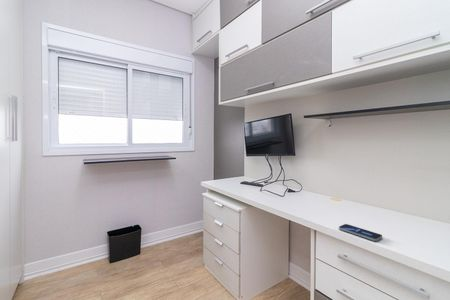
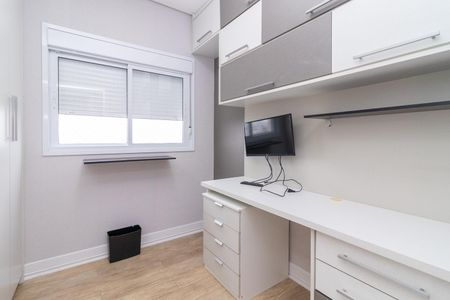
- smartphone [338,223,383,242]
